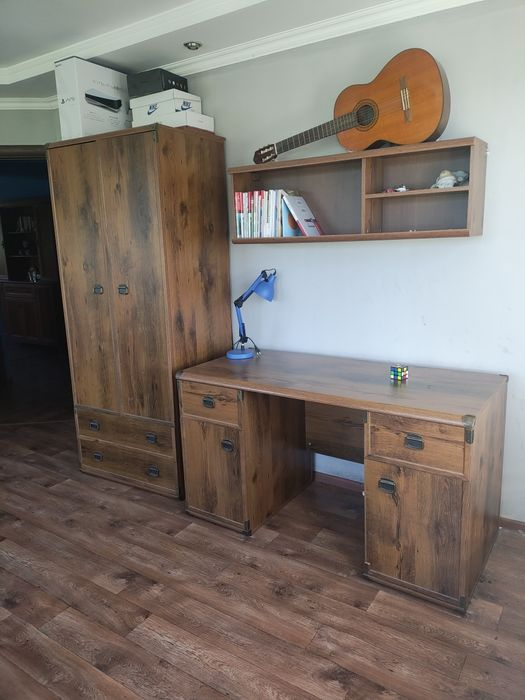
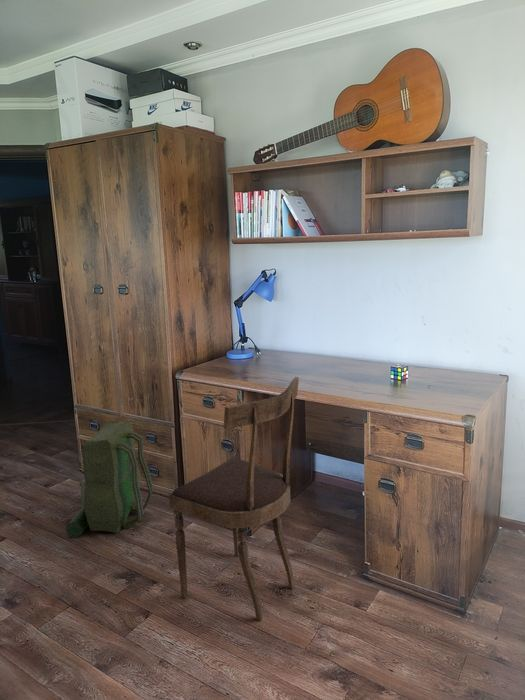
+ chair [168,376,300,622]
+ backpack [65,421,155,538]
